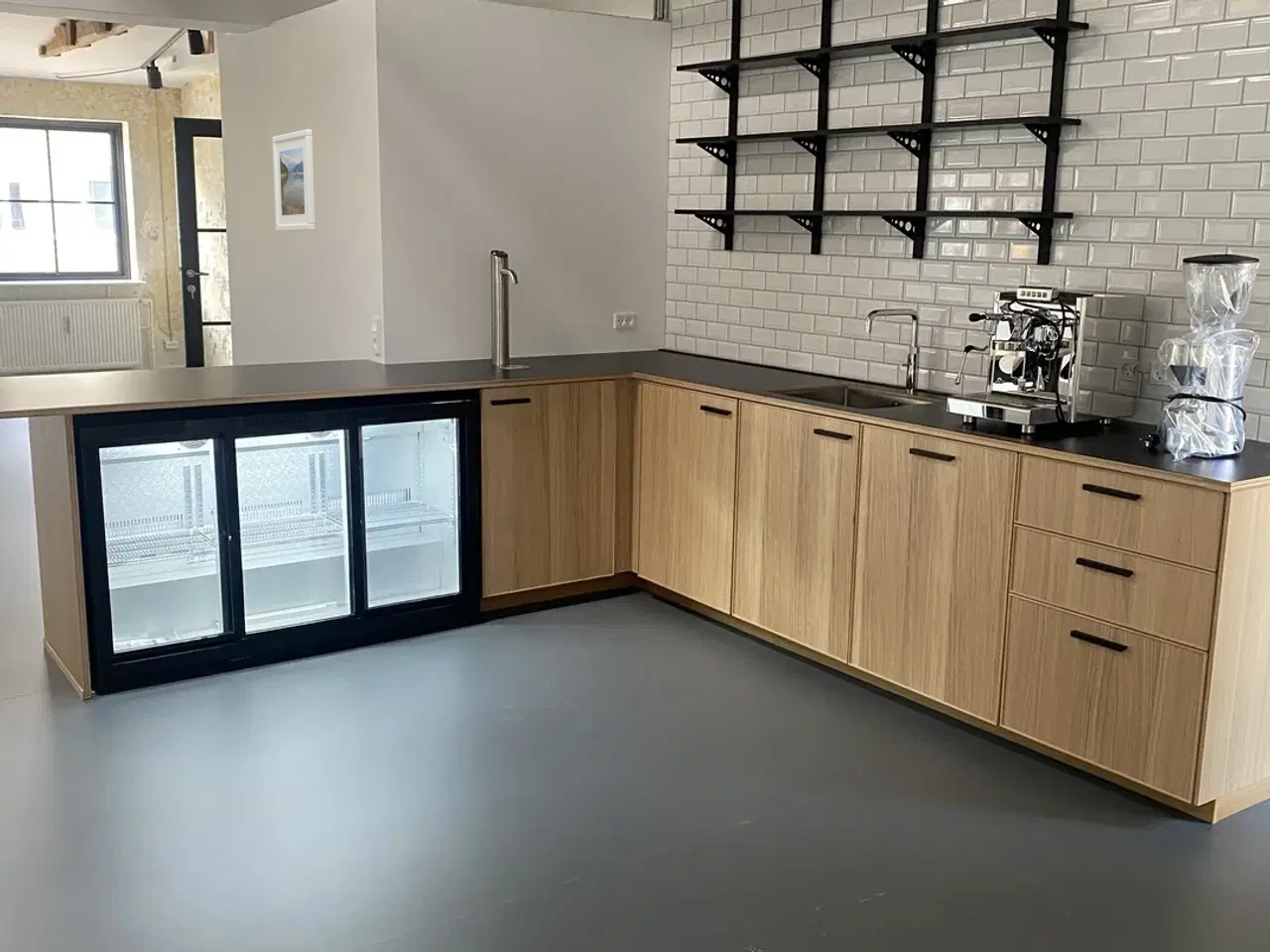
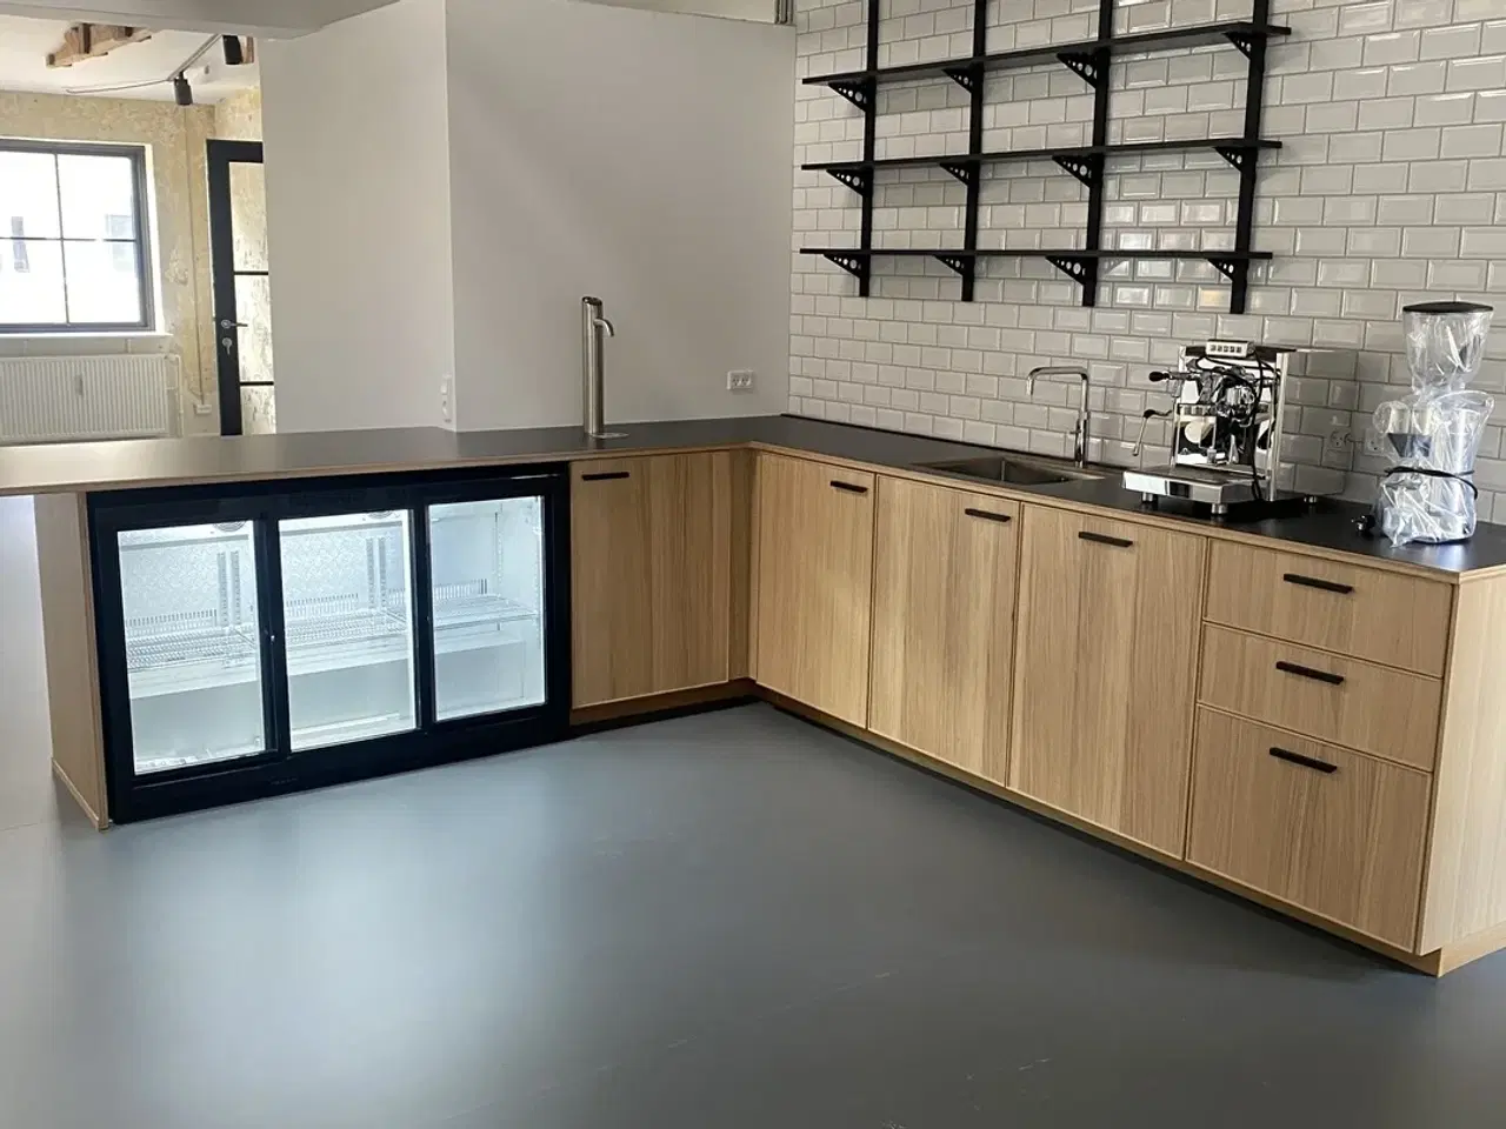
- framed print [272,128,317,232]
